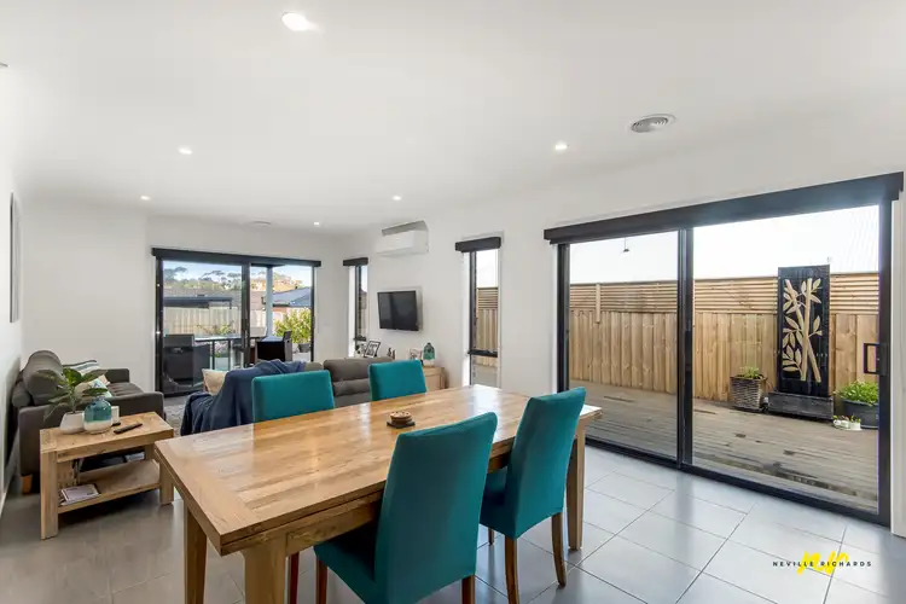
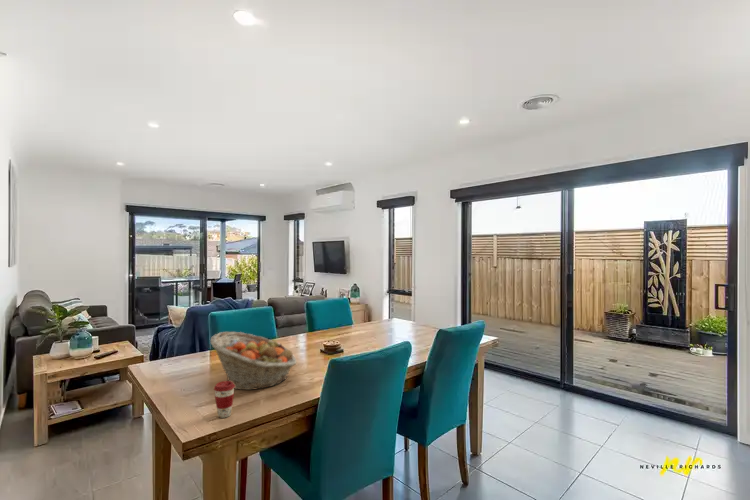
+ fruit basket [209,331,297,391]
+ coffee cup [213,380,235,419]
